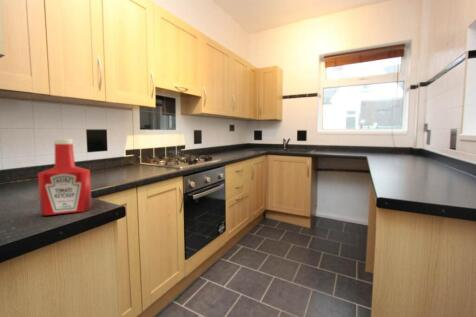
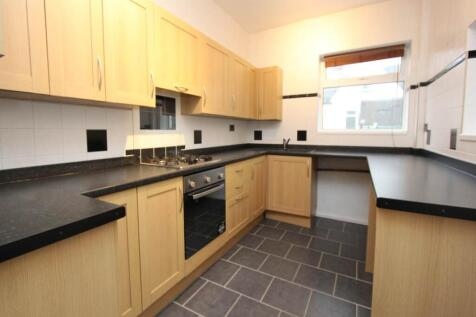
- soap bottle [37,138,93,217]
